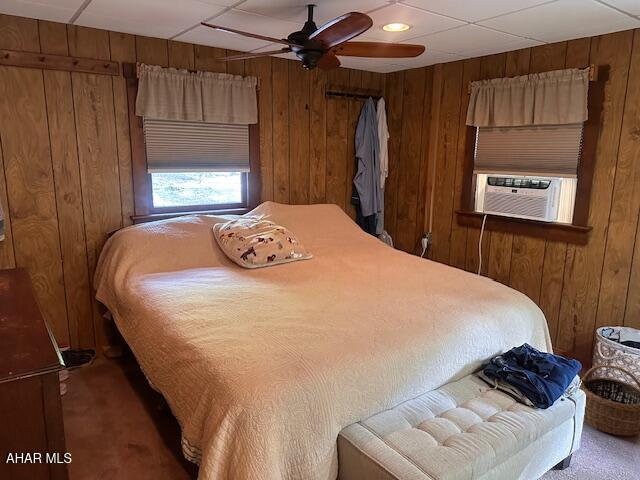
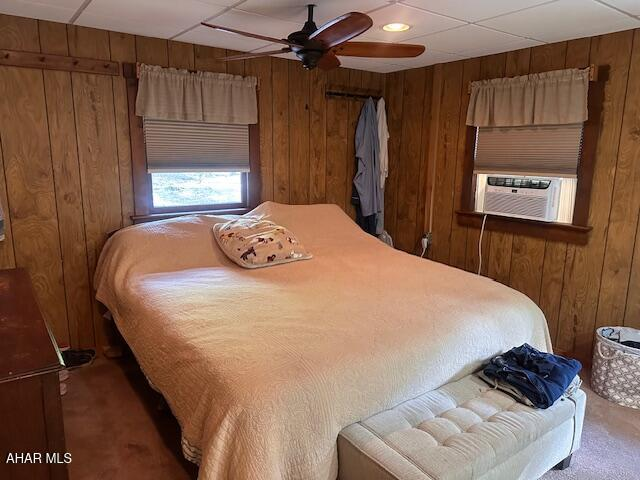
- wicker basket [579,364,640,436]
